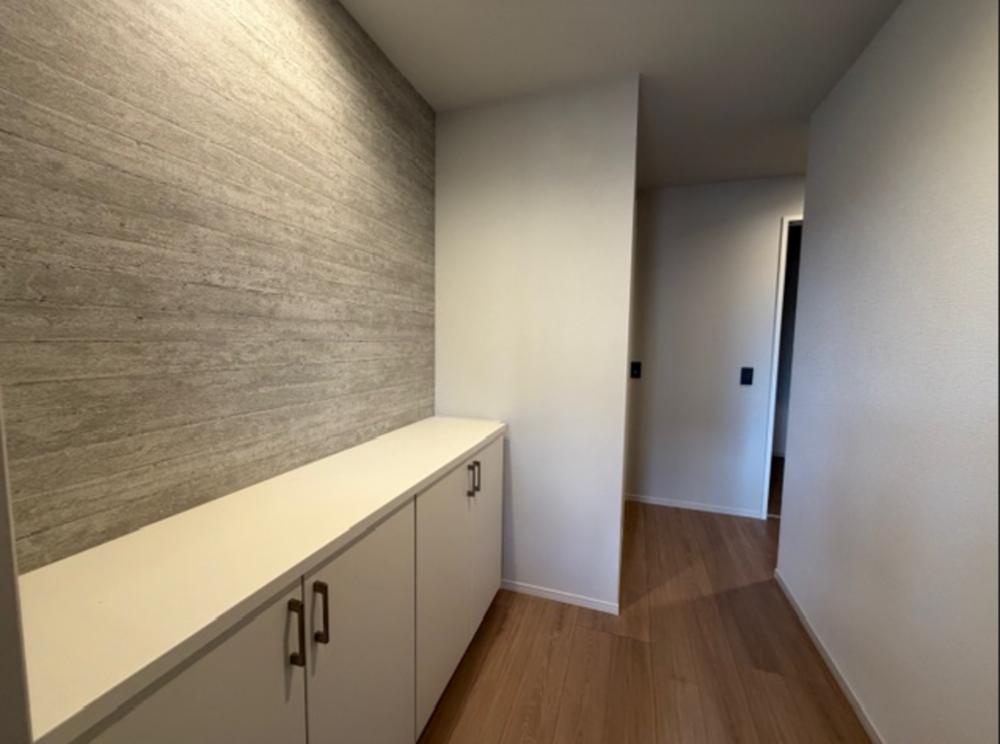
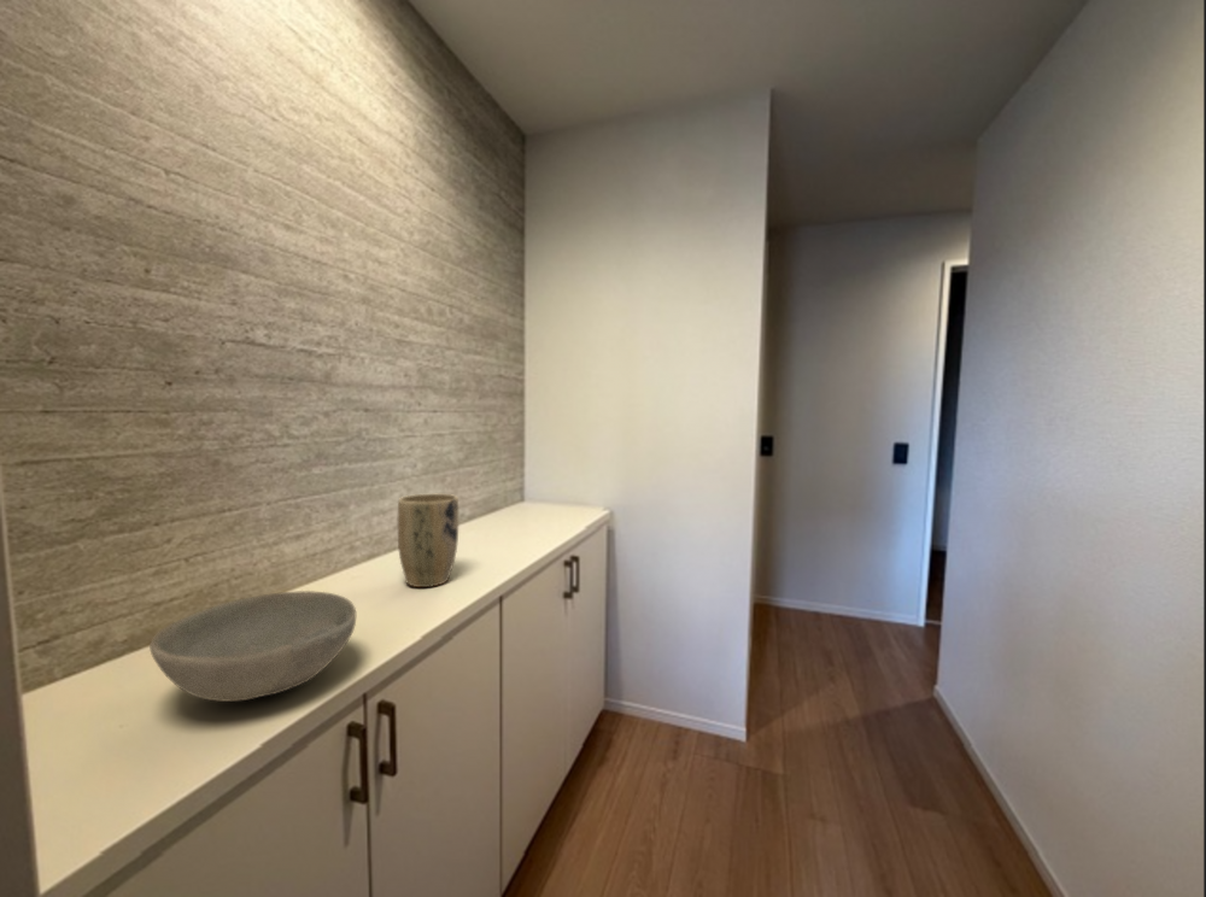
+ bowl [148,590,357,703]
+ plant pot [397,493,459,588]
